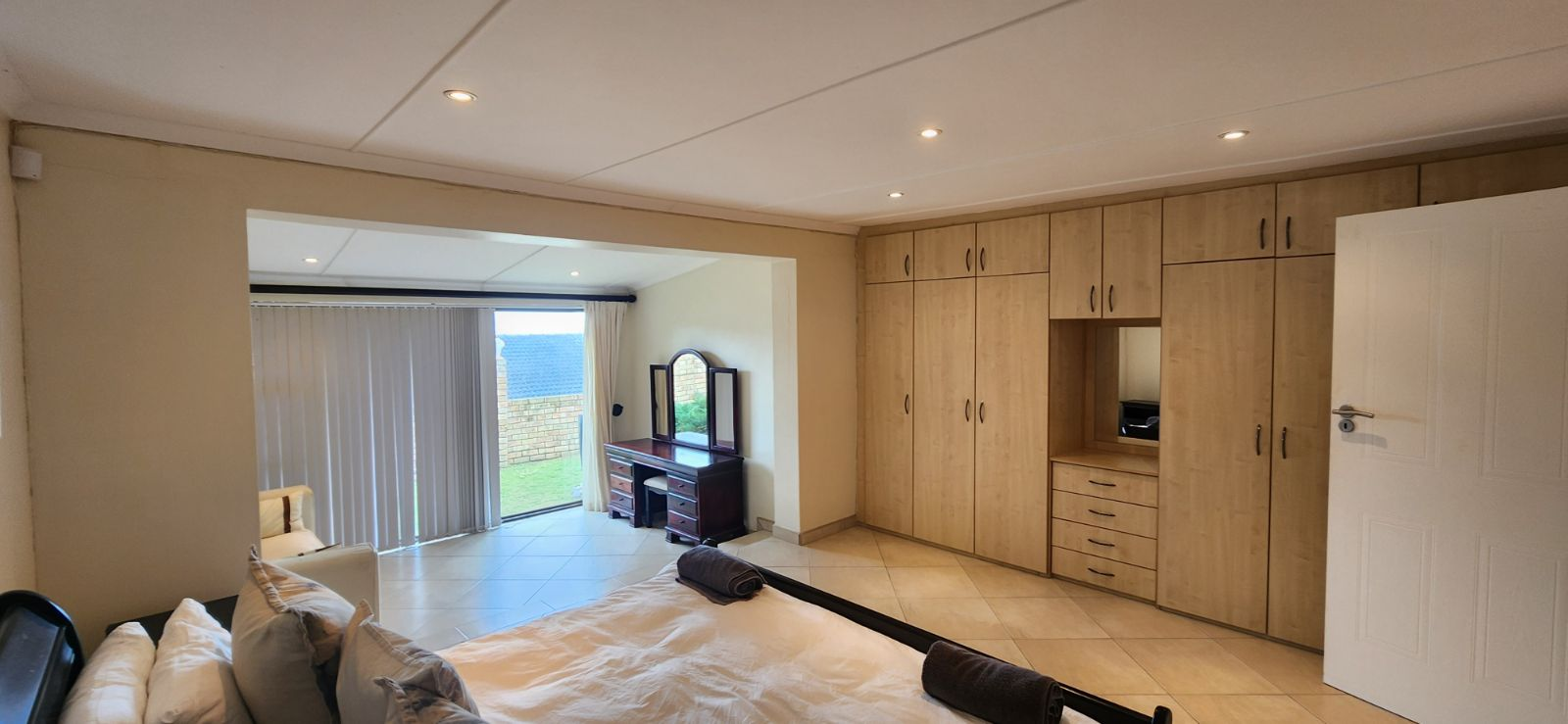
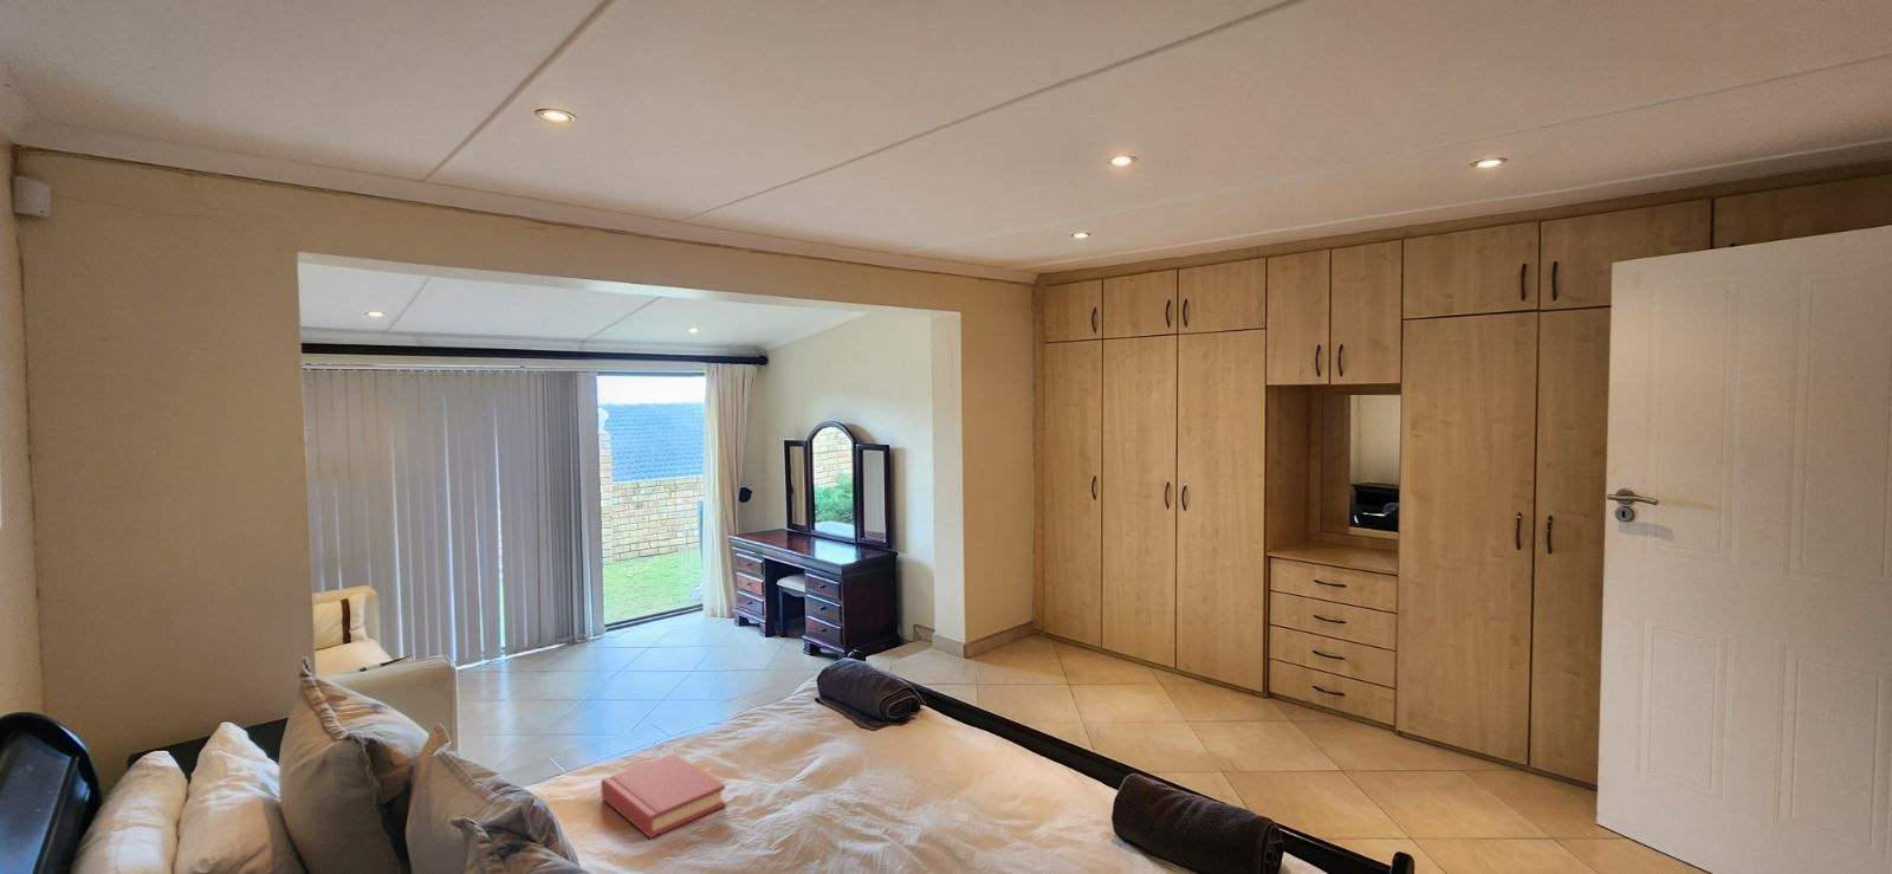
+ hardback book [600,752,726,840]
